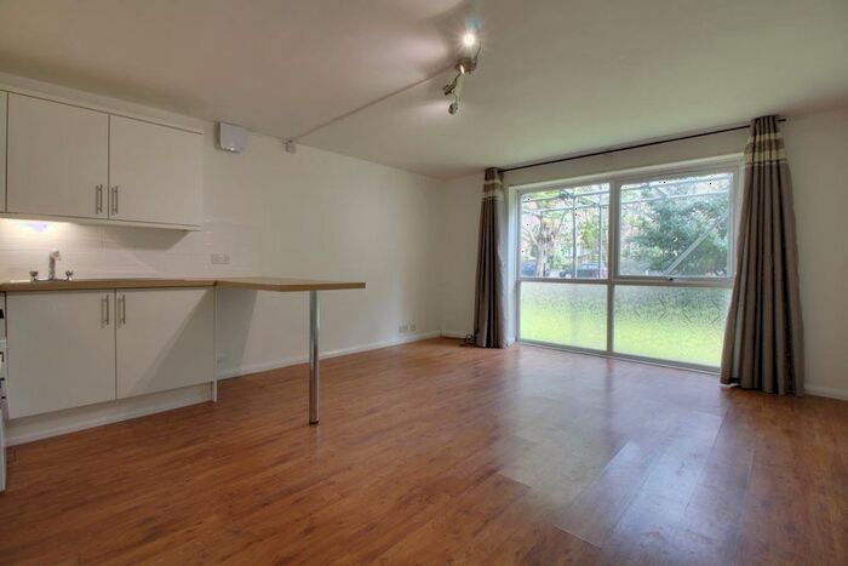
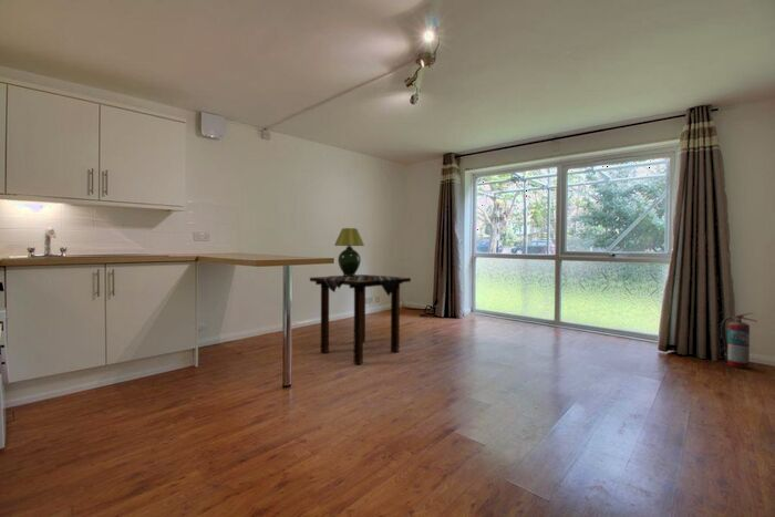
+ fire extinguisher [720,312,758,370]
+ side table [309,273,412,365]
+ table lamp [333,227,365,277]
